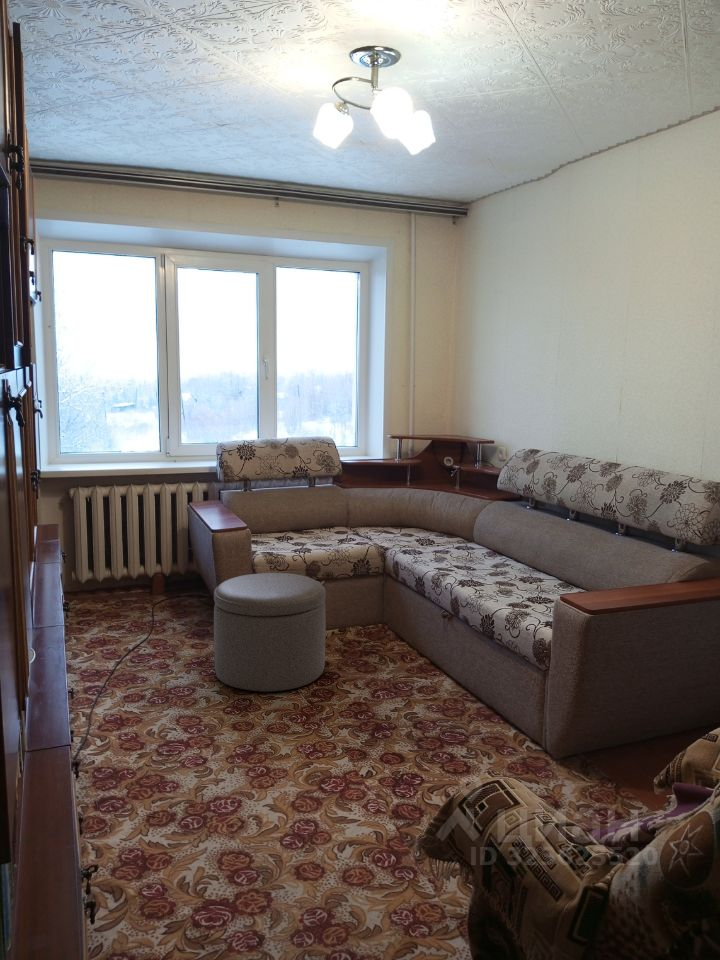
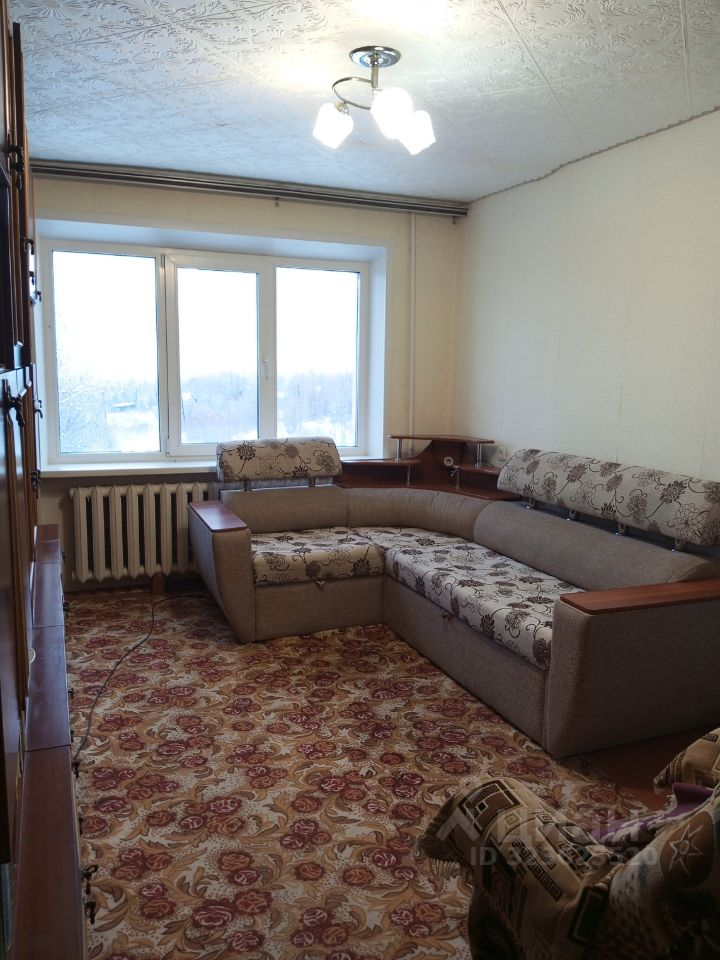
- ottoman [213,572,327,692]
